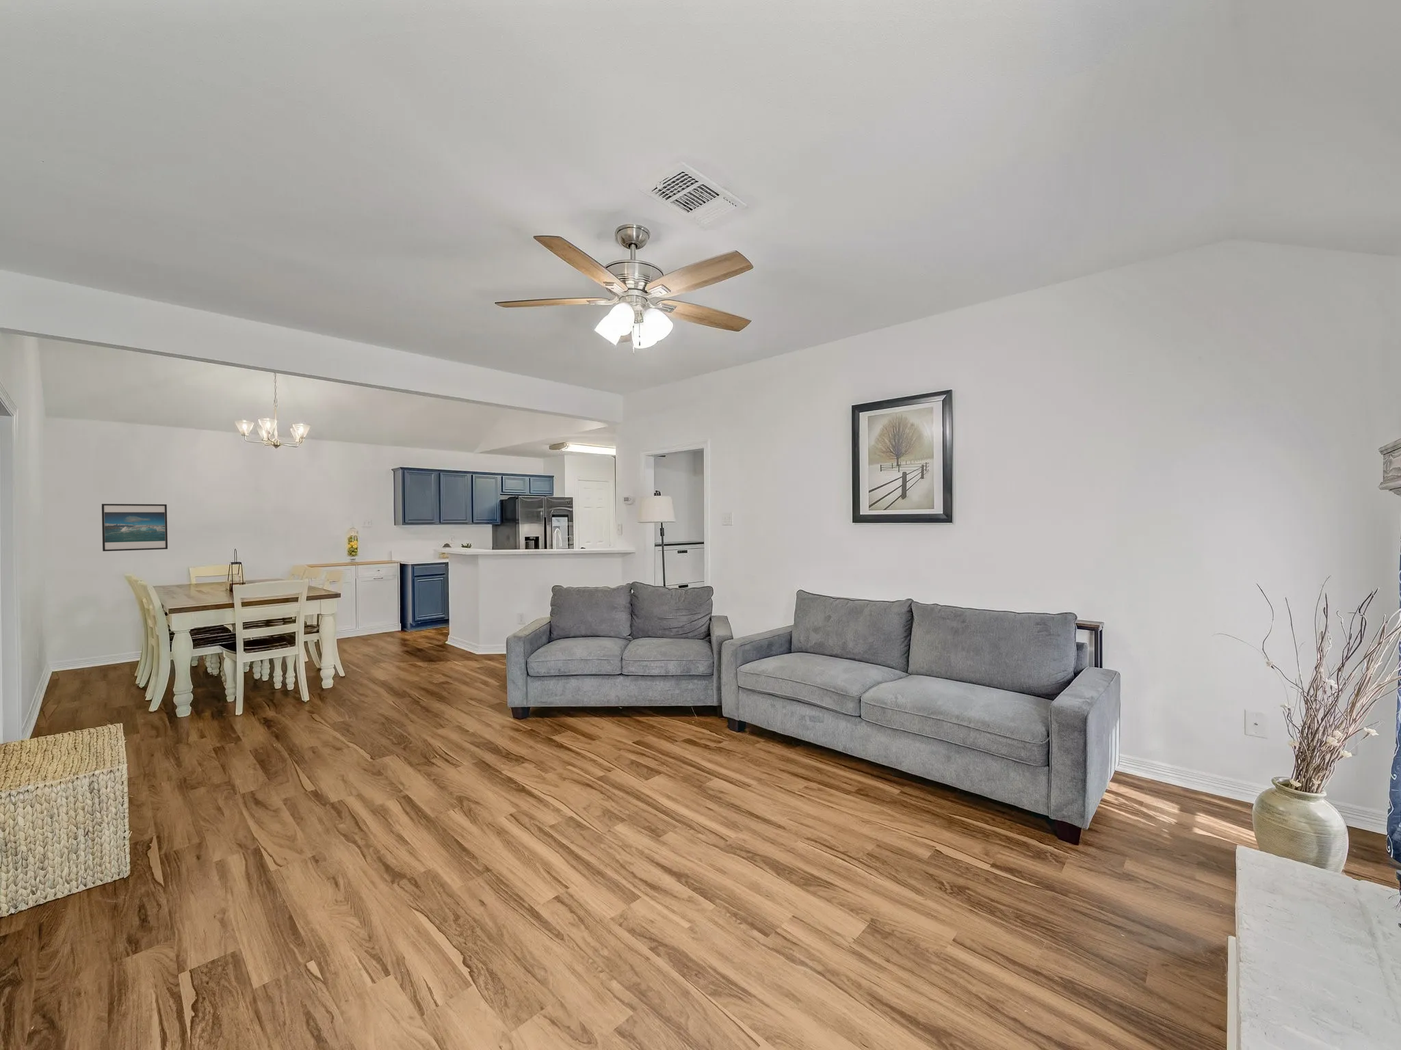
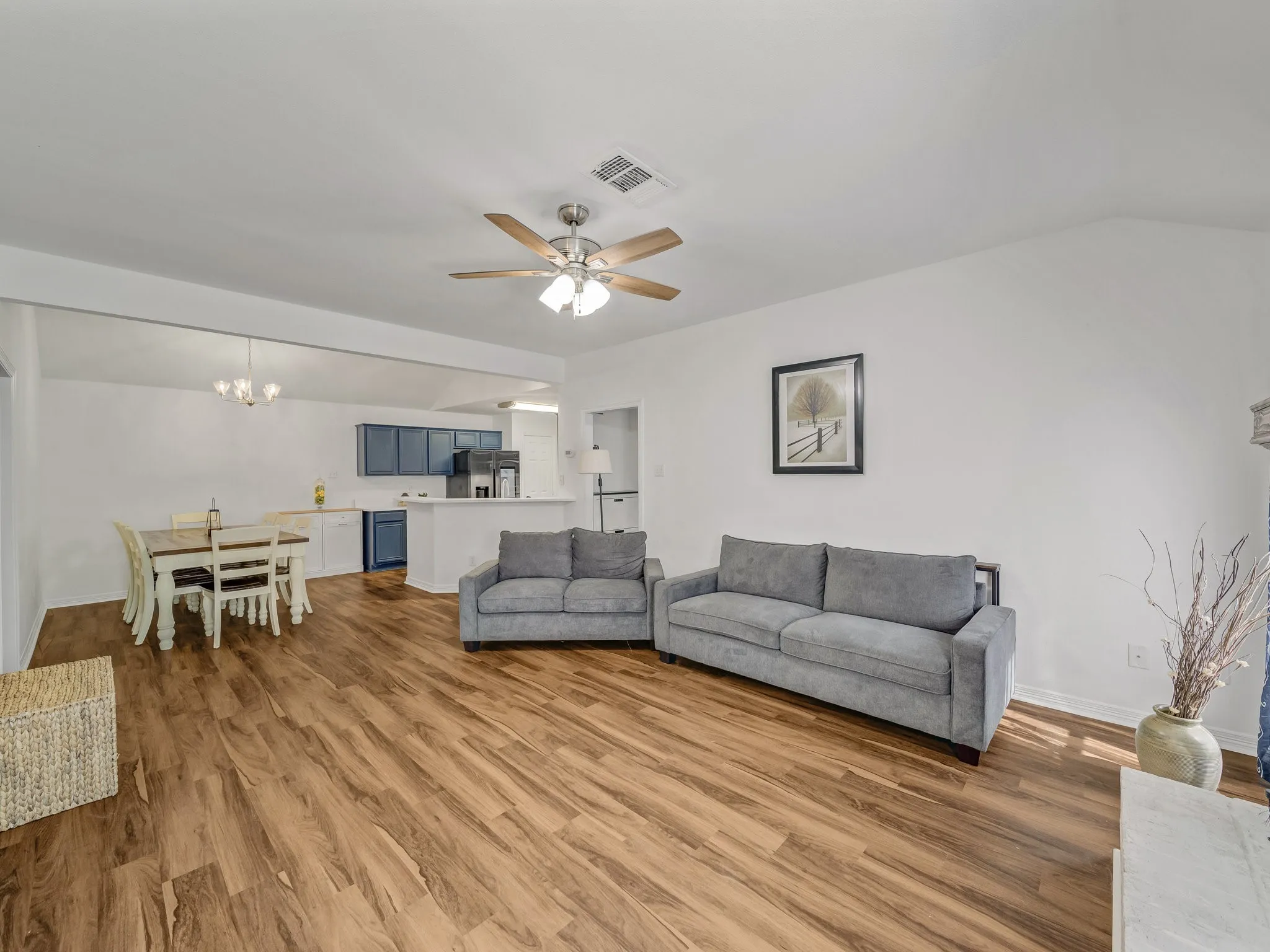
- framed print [101,503,169,551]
